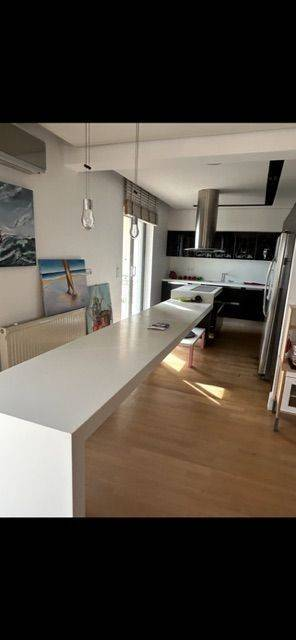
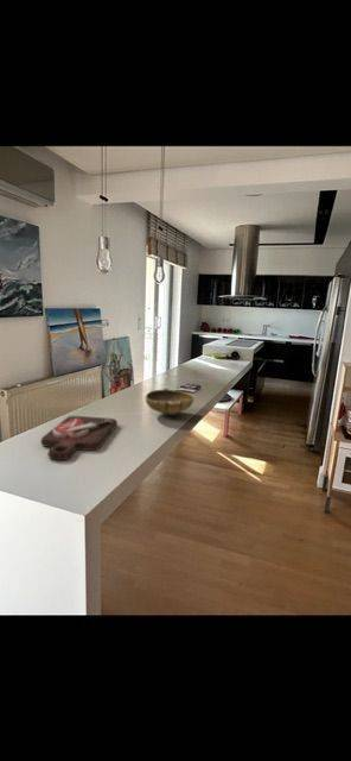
+ bowl [145,388,196,417]
+ cutting board [39,415,119,461]
